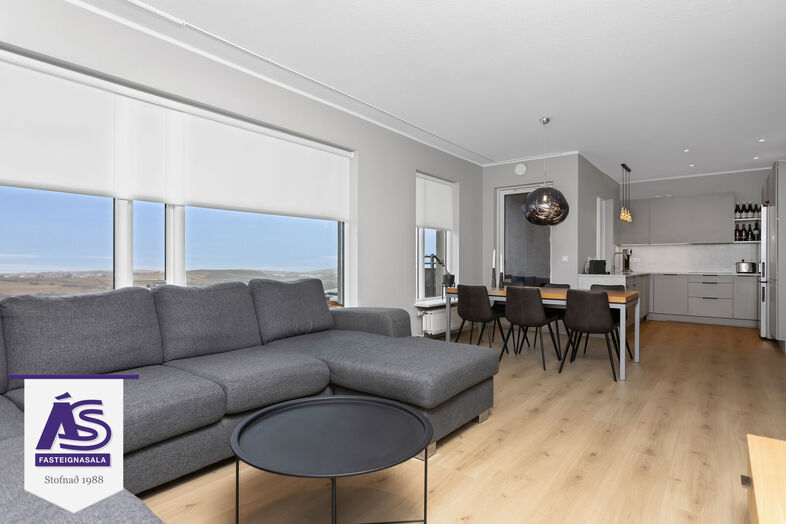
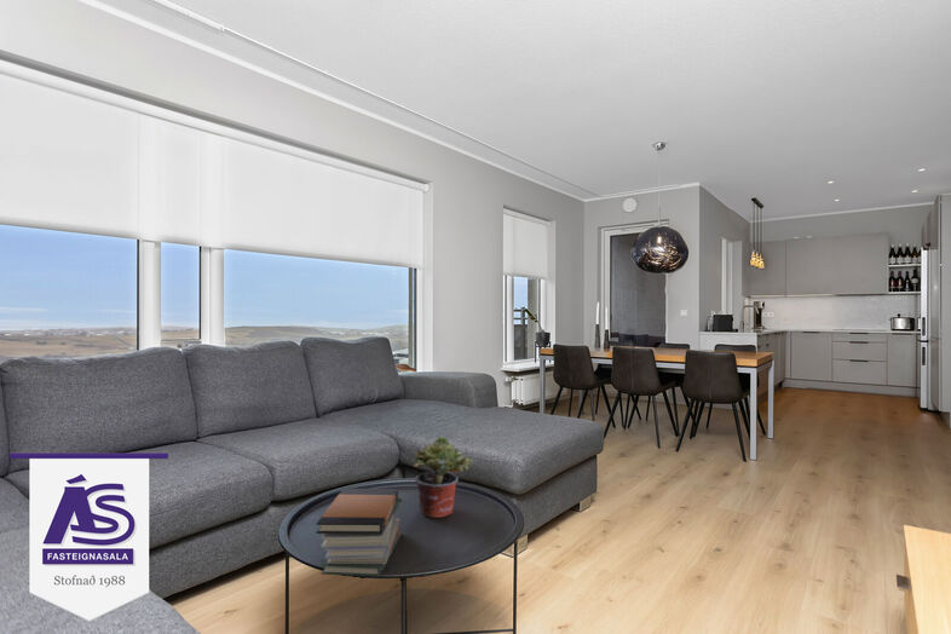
+ potted plant [413,436,474,519]
+ book stack [315,488,403,578]
